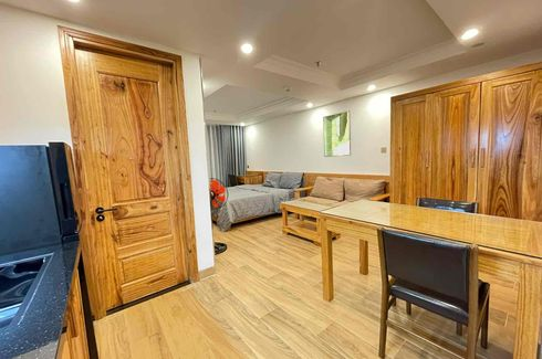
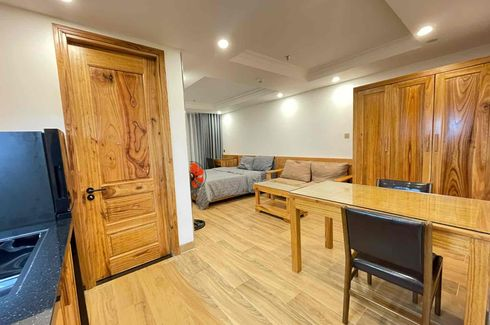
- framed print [322,110,352,158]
